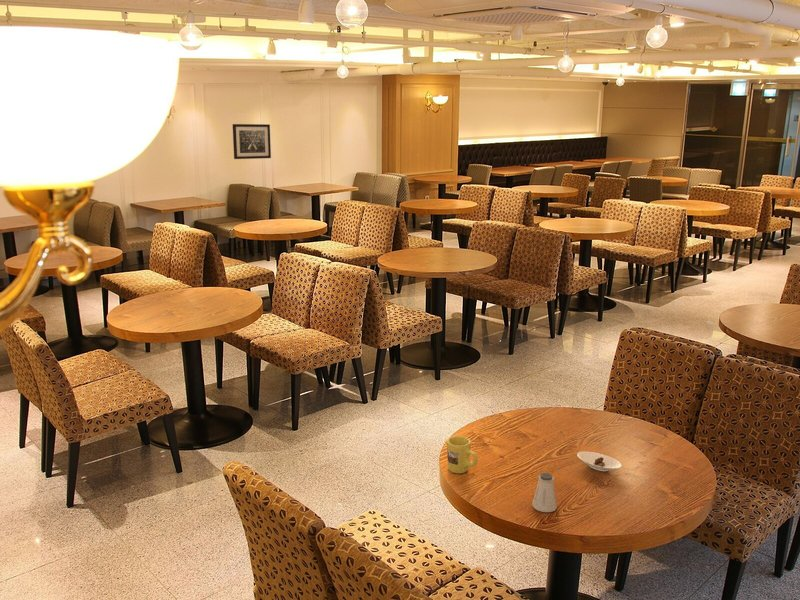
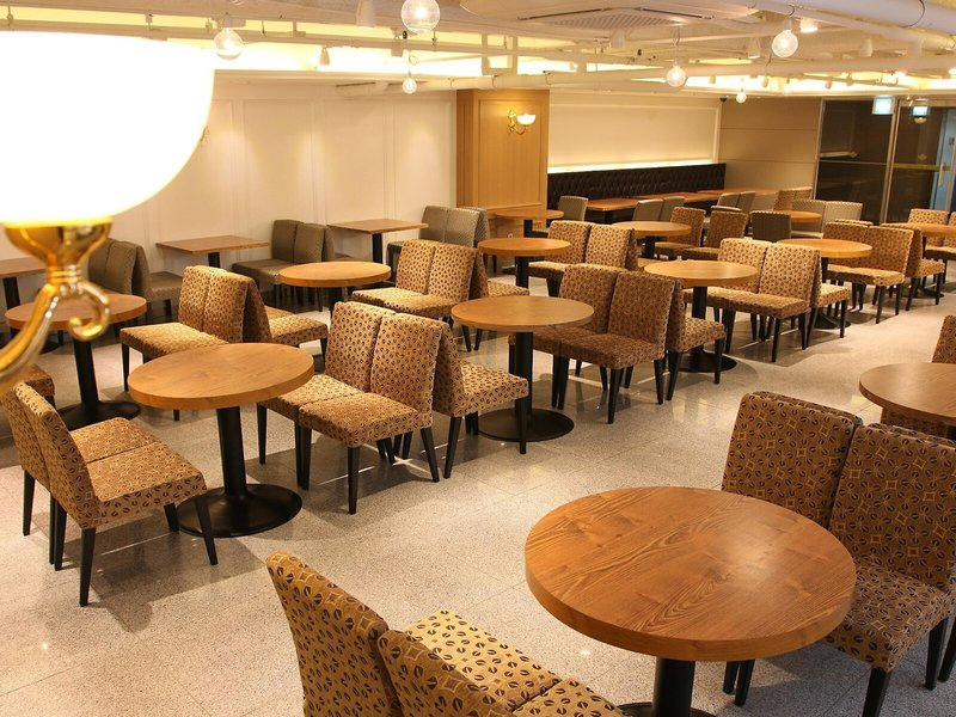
- wall art [232,123,272,160]
- saltshaker [531,472,558,513]
- mug [446,435,479,474]
- saucer [577,451,622,472]
